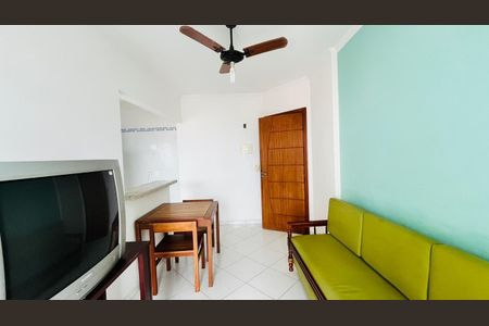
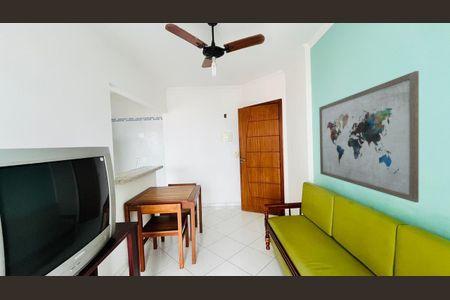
+ wall art [318,70,420,203]
